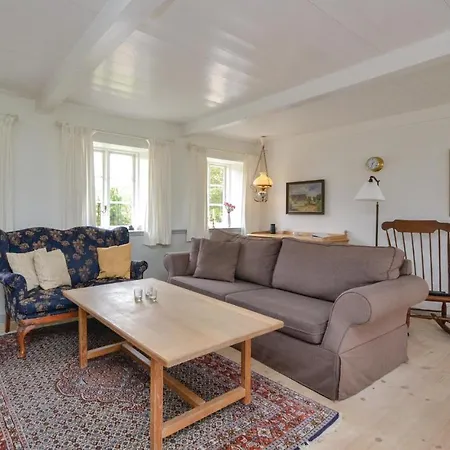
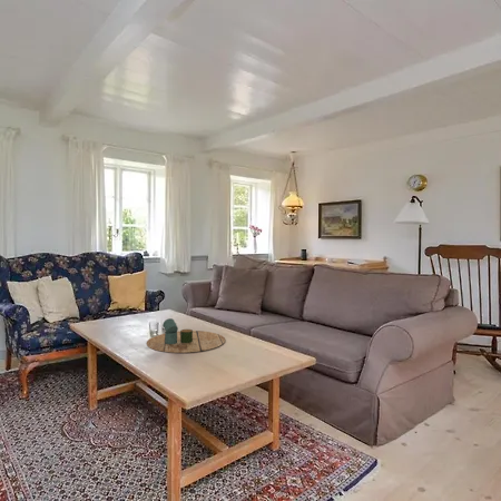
+ decorative tray [145,317,226,354]
